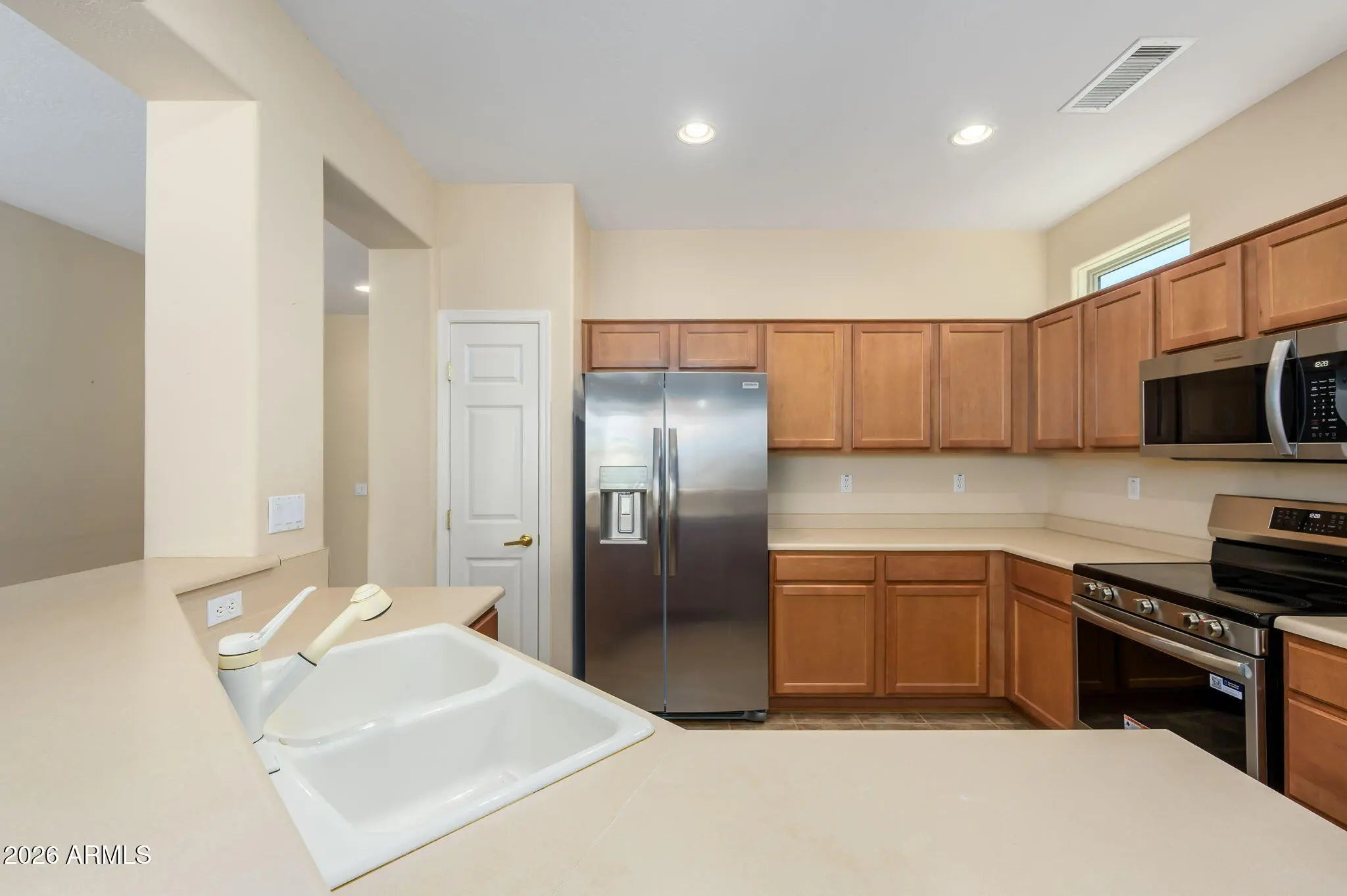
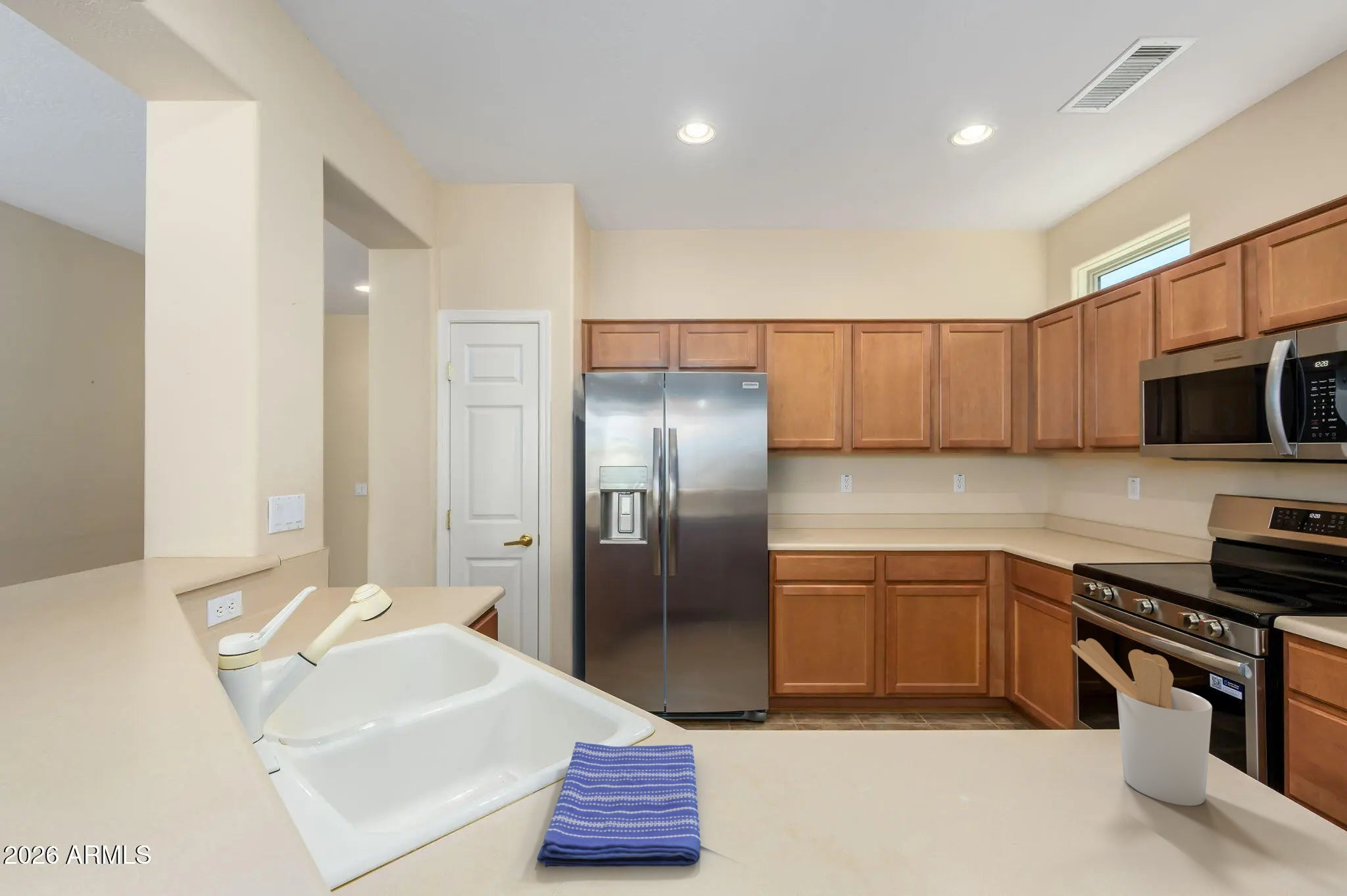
+ dish towel [537,742,701,868]
+ utensil holder [1071,638,1213,807]
